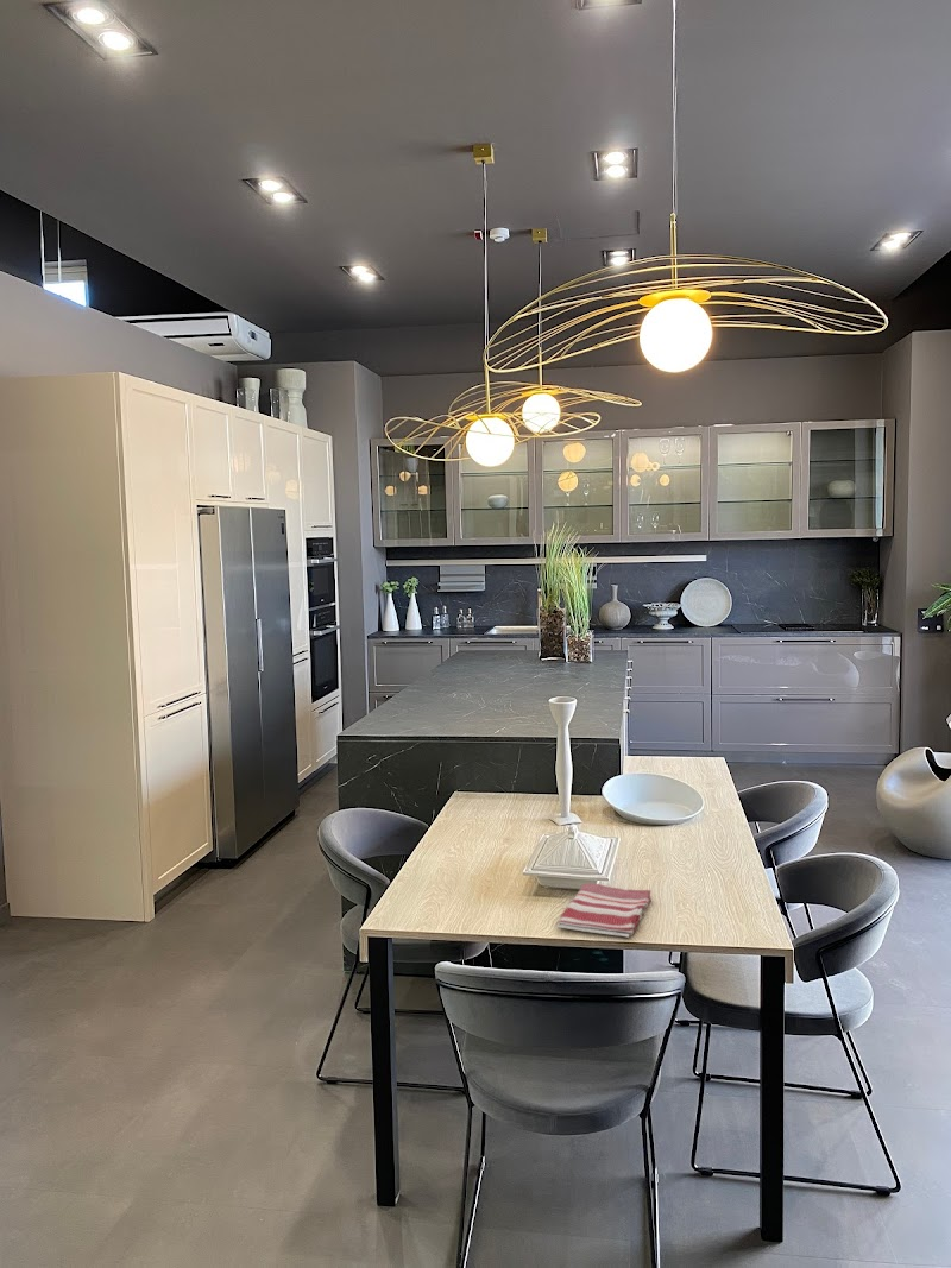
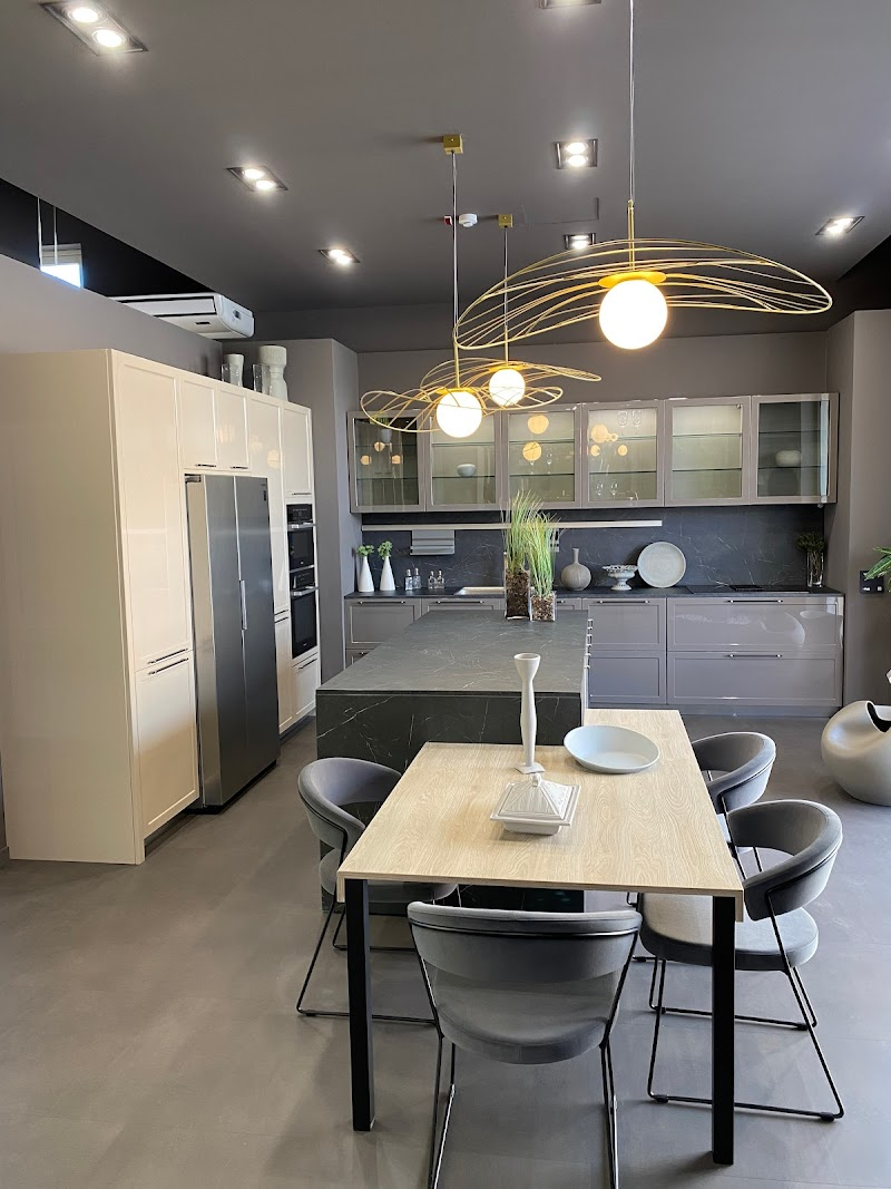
- dish towel [555,882,653,939]
